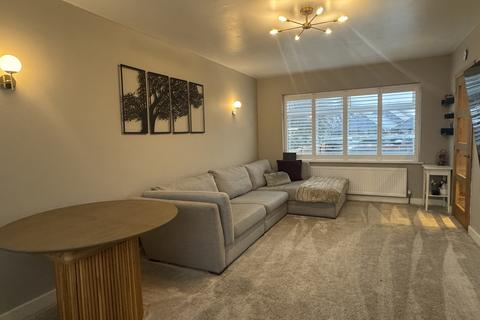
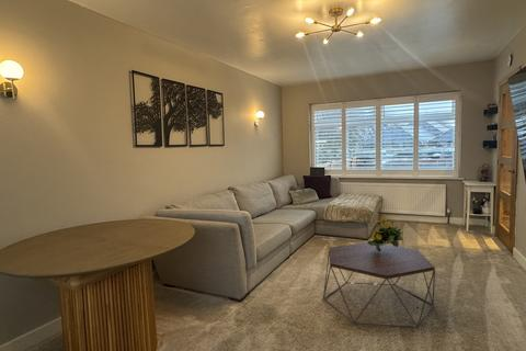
+ coffee table [322,241,436,329]
+ flowering plant [367,217,404,251]
